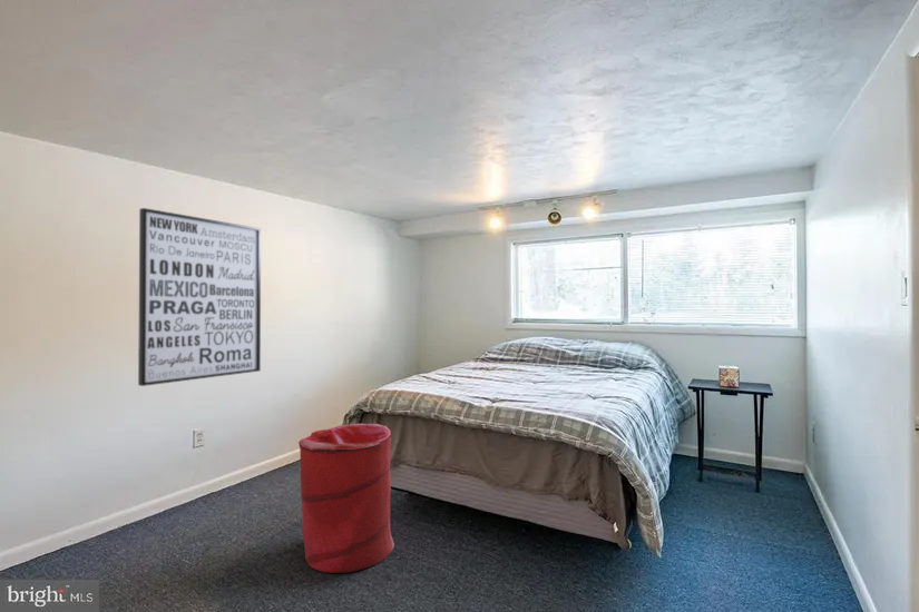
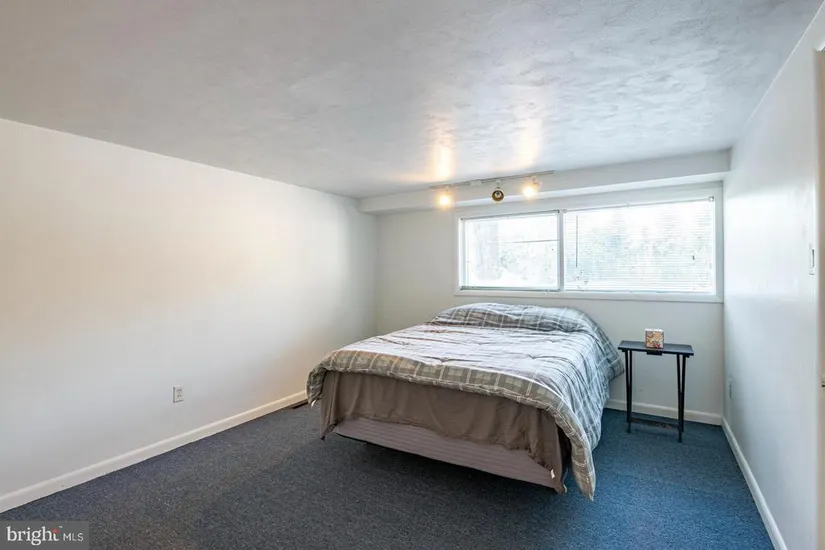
- laundry hamper [297,423,395,574]
- wall art [137,207,262,387]
